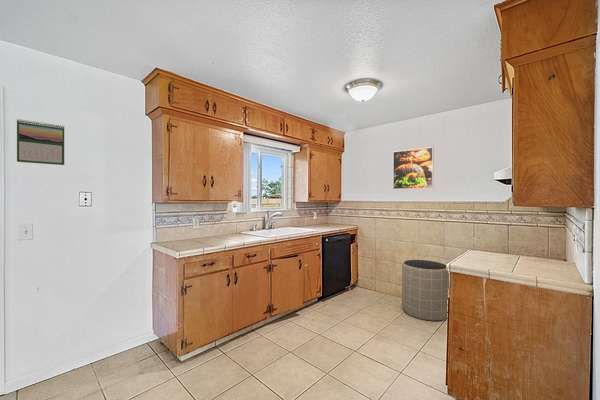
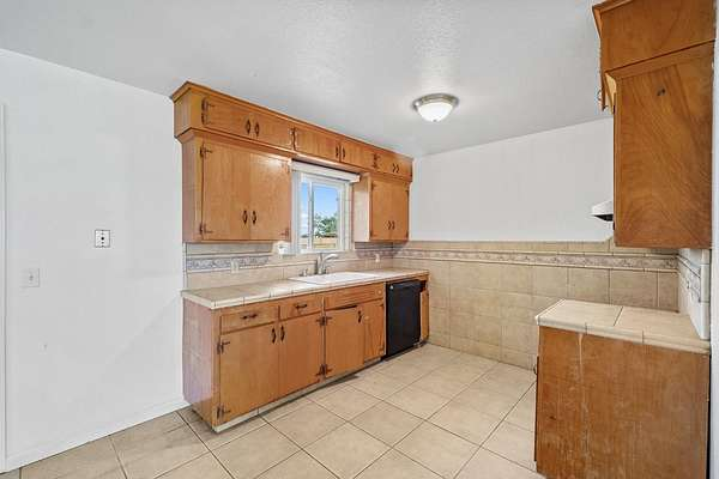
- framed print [392,146,435,190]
- calendar [16,118,65,166]
- trash can [401,259,450,322]
